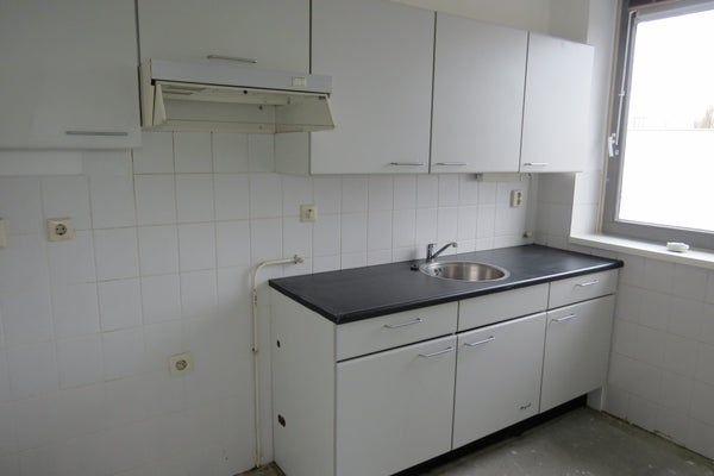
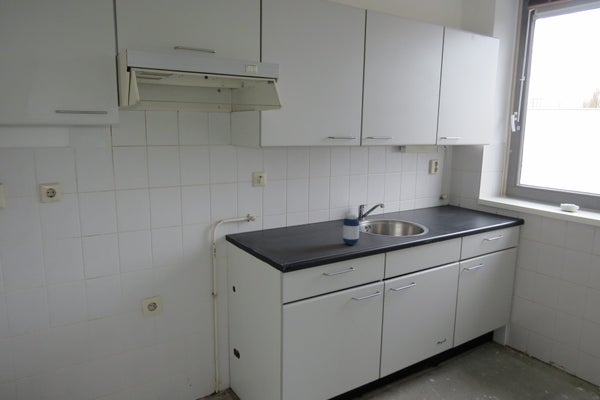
+ medicine bottle [342,213,360,246]
